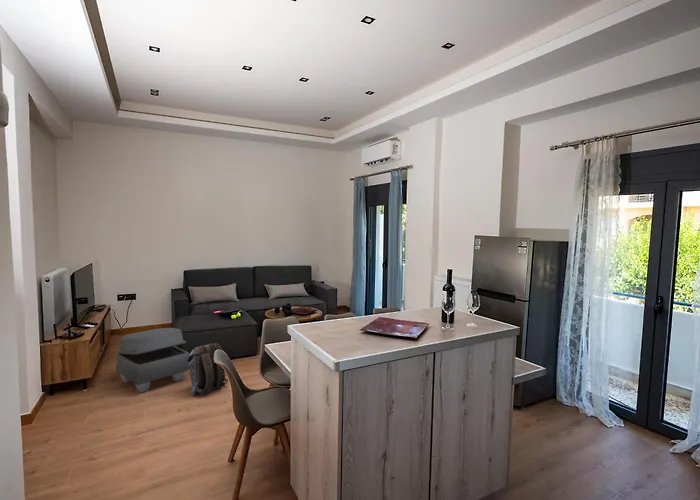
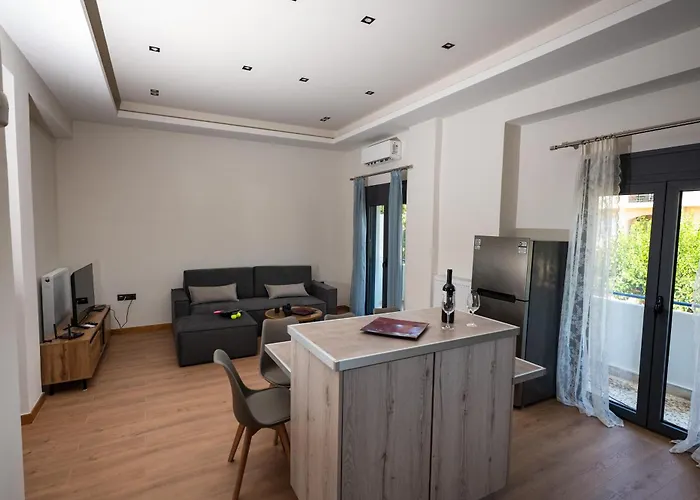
- backpack [188,342,229,397]
- ottoman [115,327,190,394]
